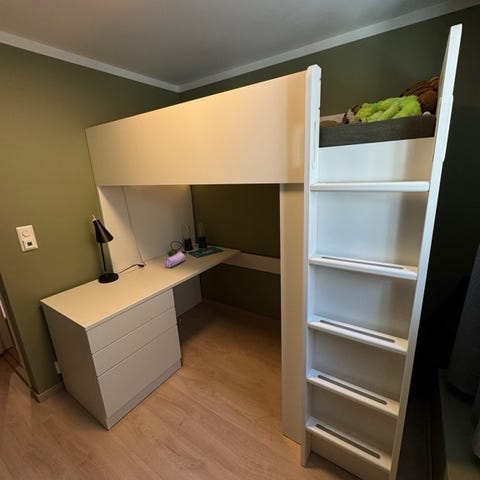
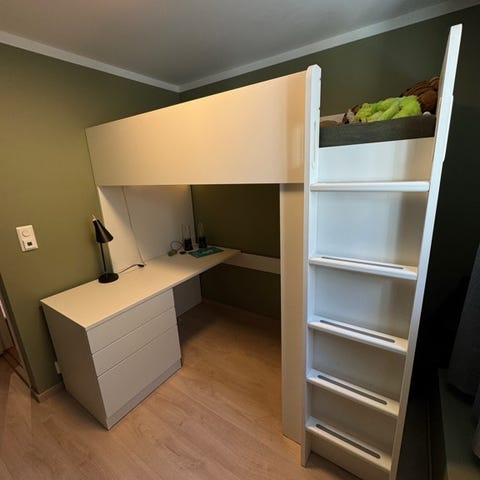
- pencil case [163,250,186,269]
